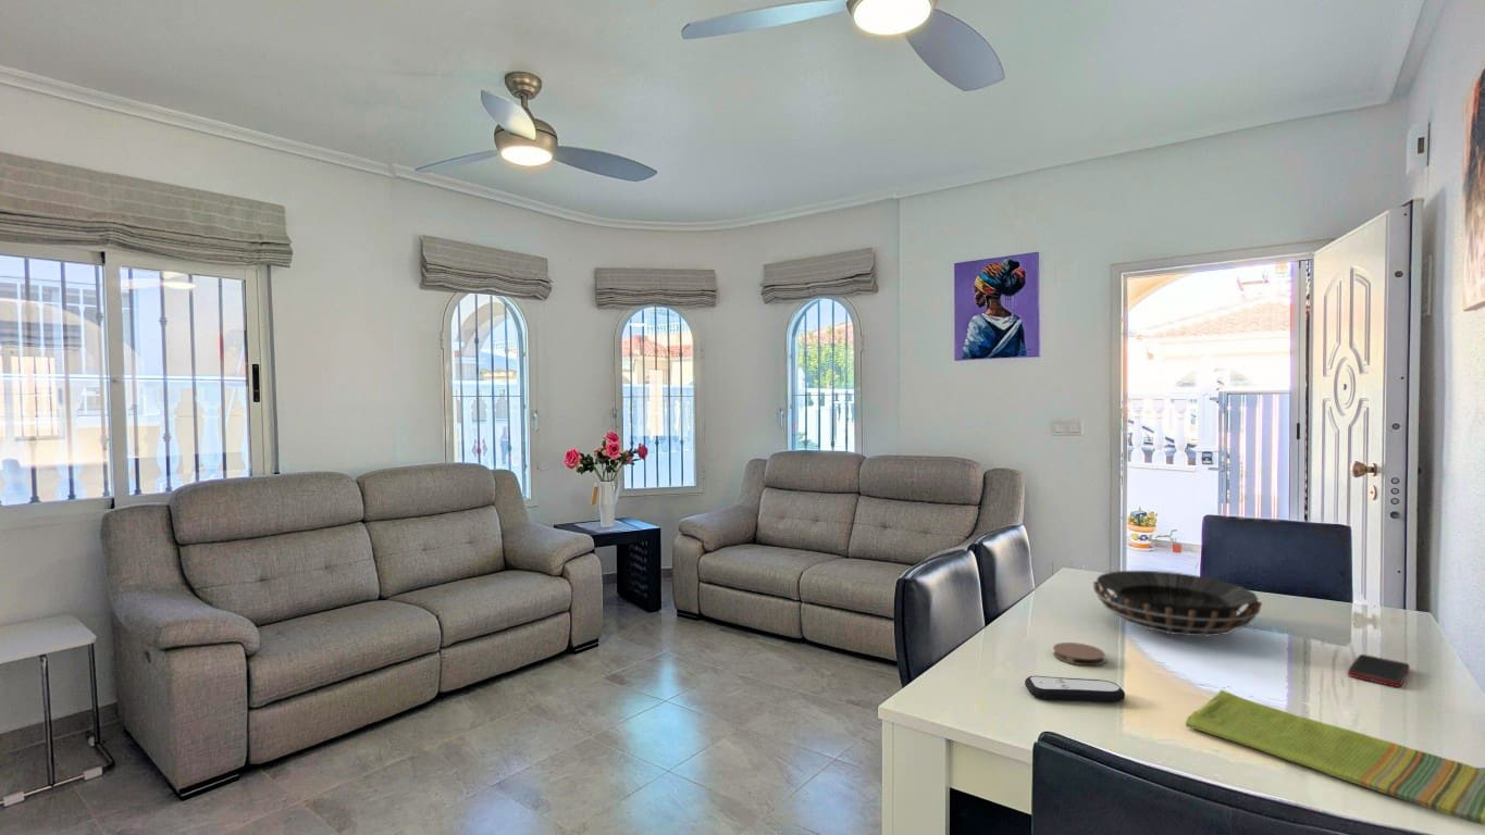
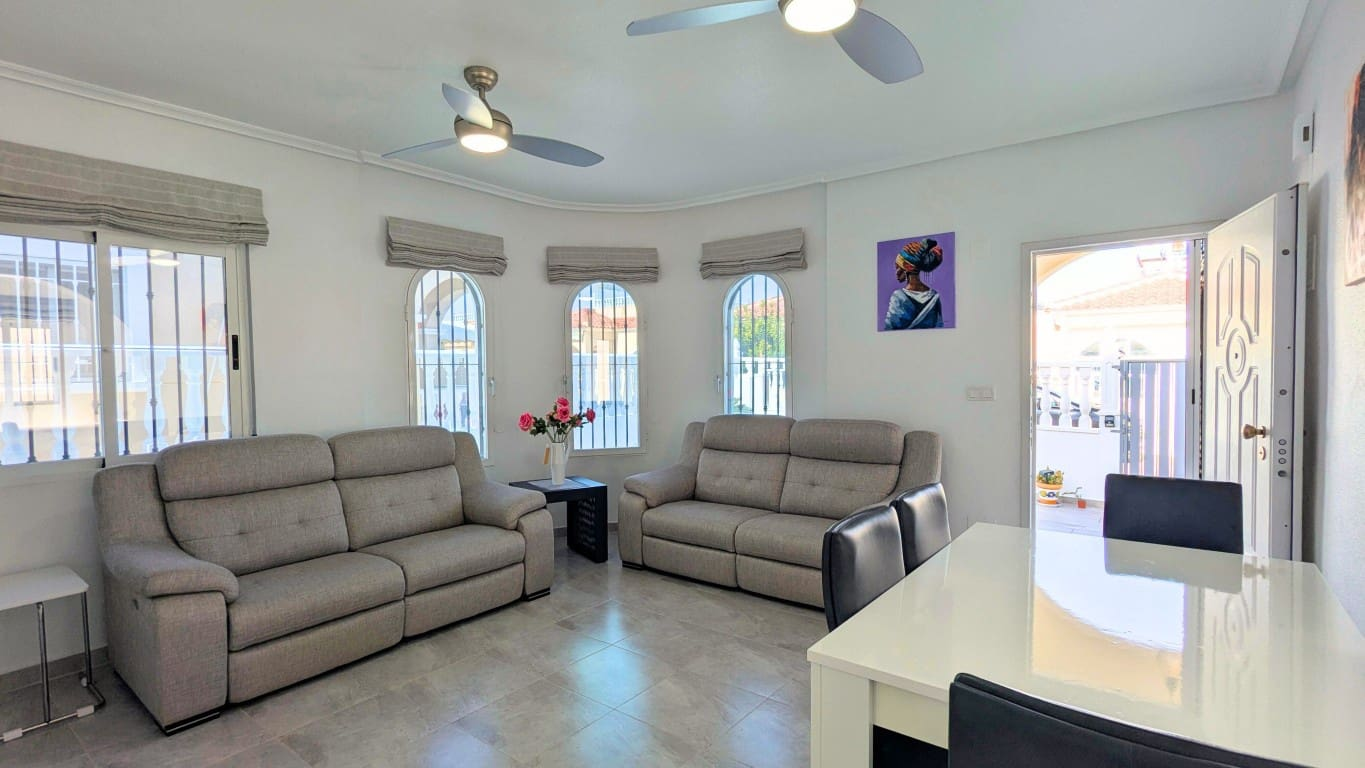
- cell phone [1347,653,1411,688]
- dish towel [1185,688,1485,827]
- remote control [1024,675,1126,703]
- coaster [1052,641,1106,666]
- decorative bowl [1092,570,1263,637]
